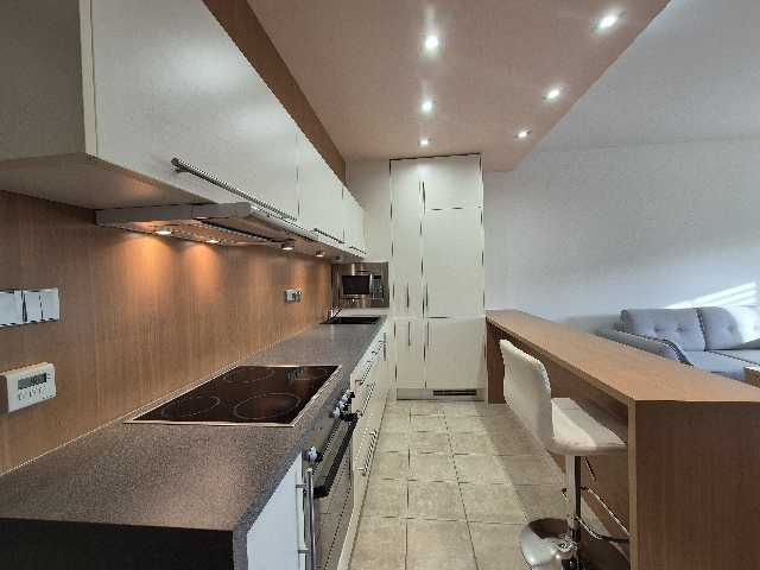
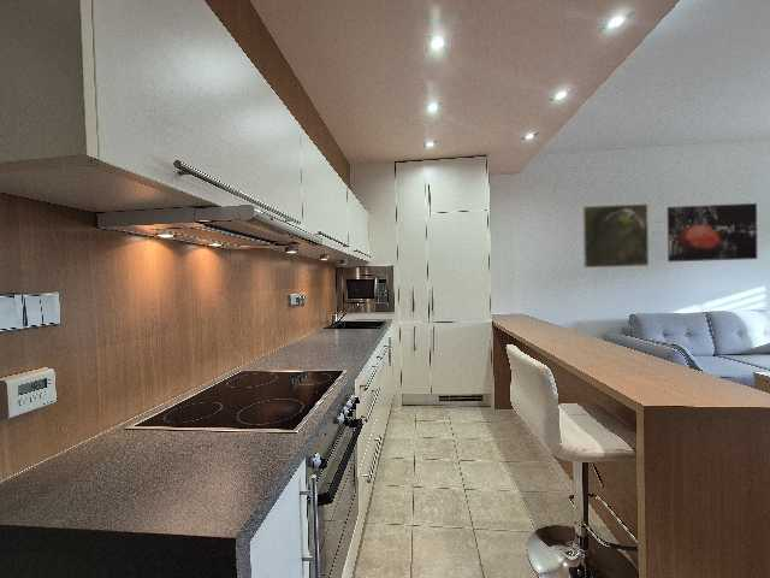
+ wall art [667,202,758,263]
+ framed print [581,202,650,269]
